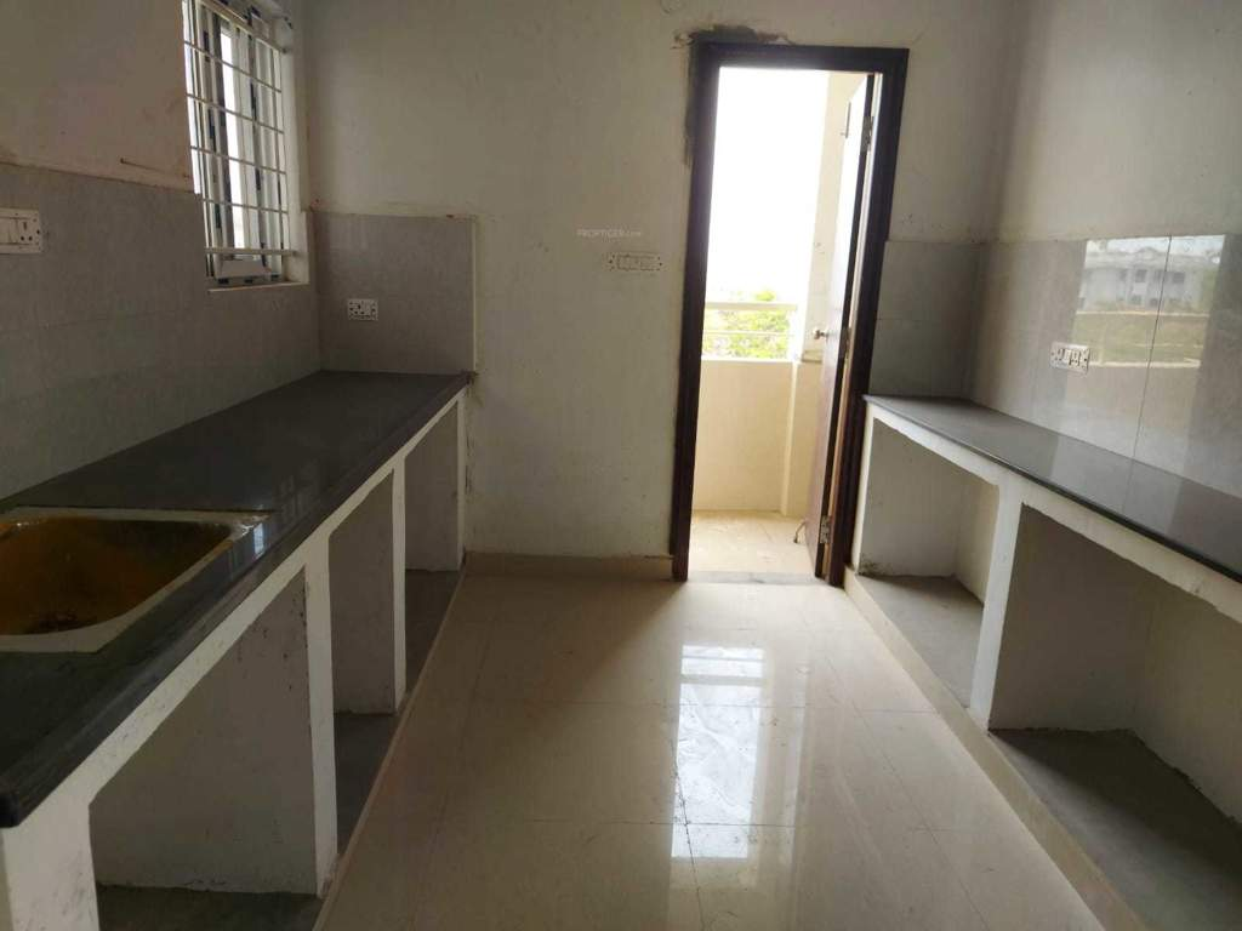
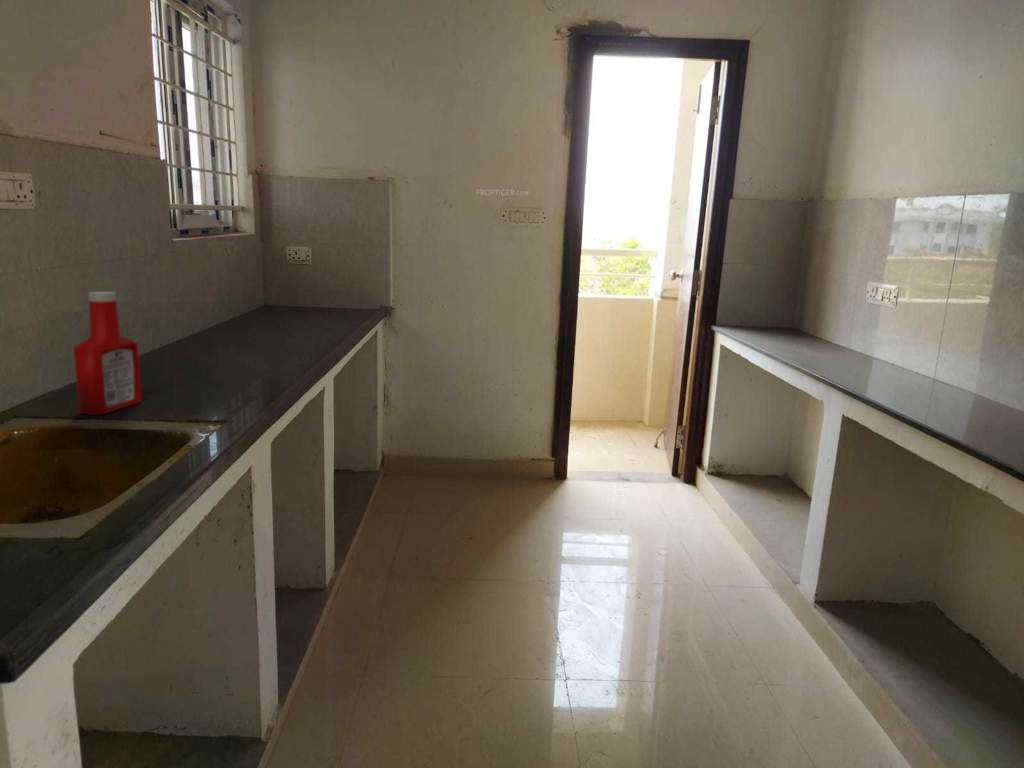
+ soap bottle [72,291,143,416]
